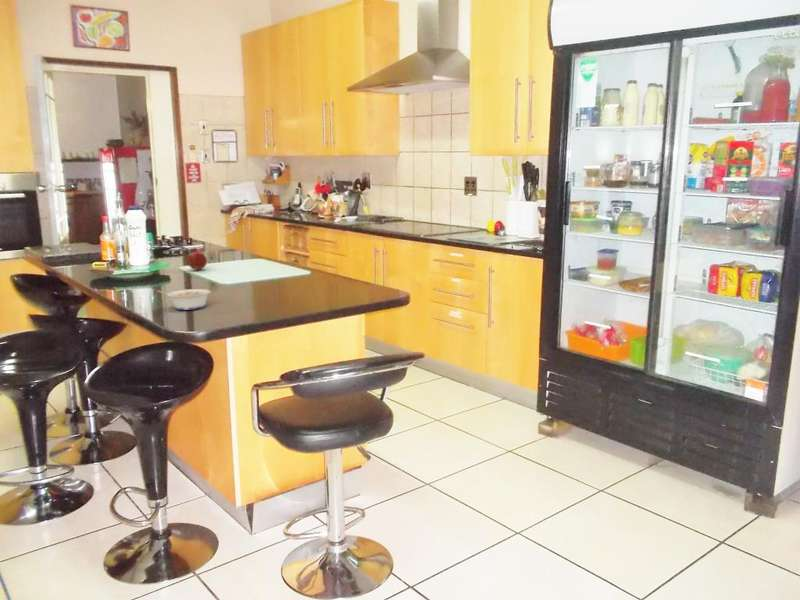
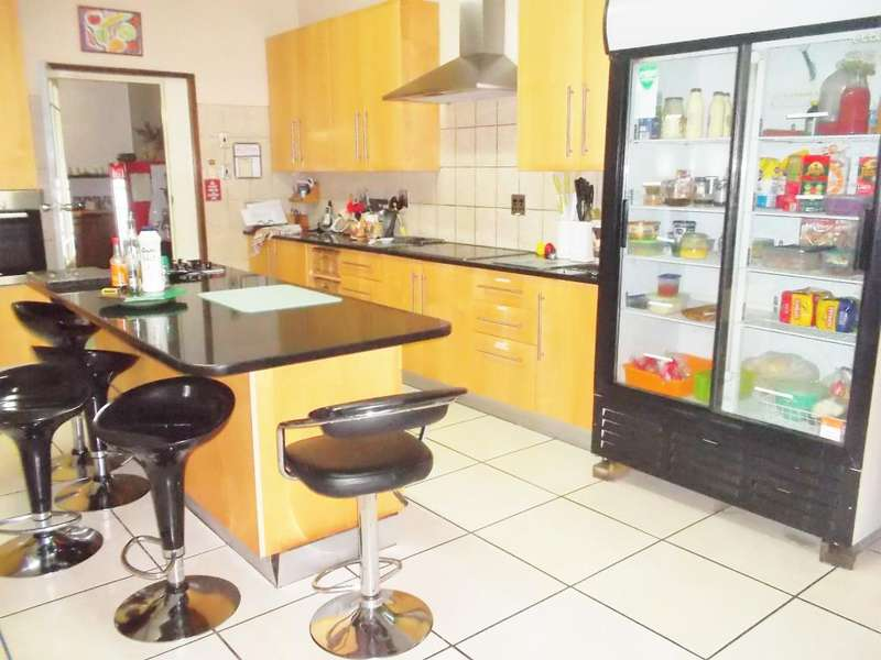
- fruit [186,247,208,271]
- legume [157,288,212,311]
